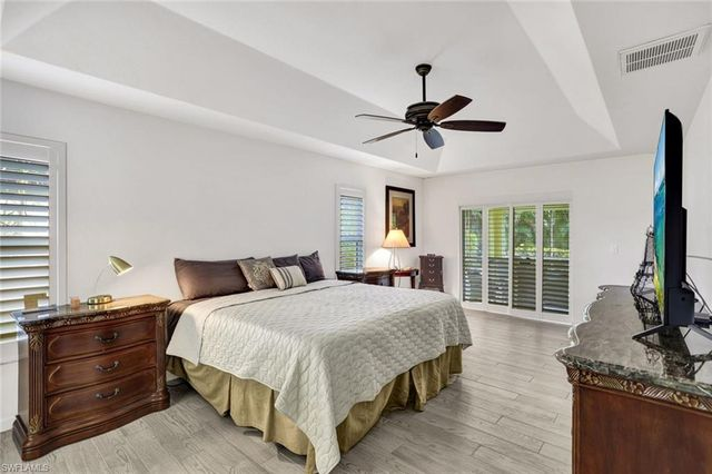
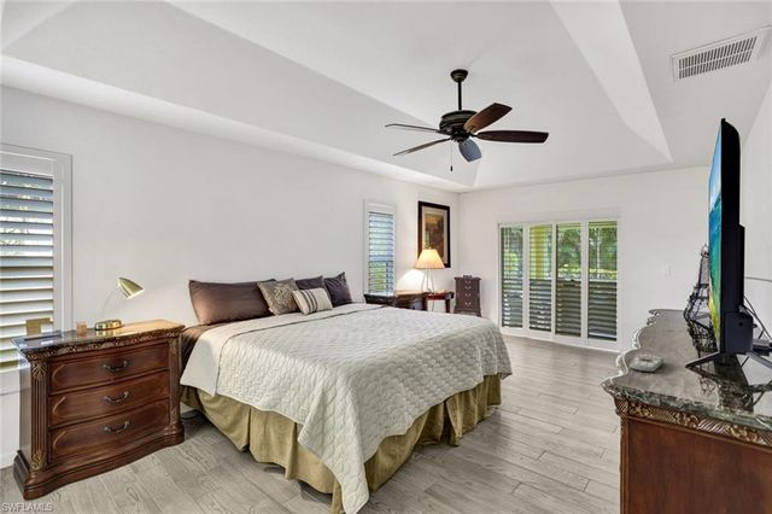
+ remote control [628,352,665,374]
